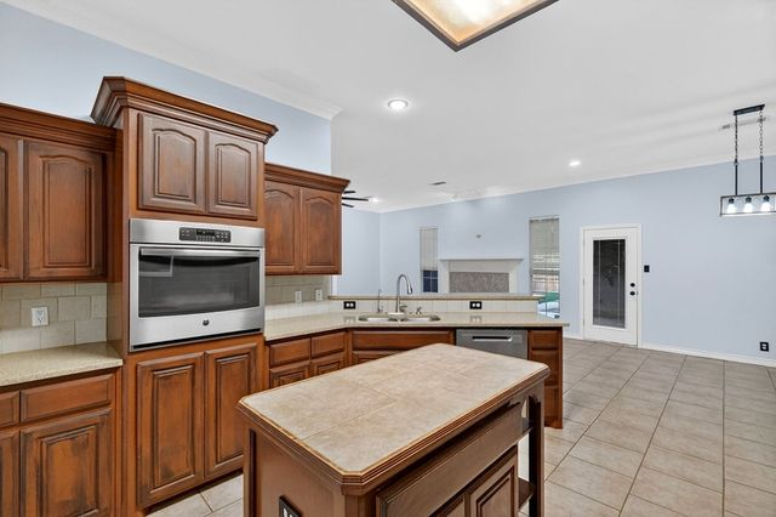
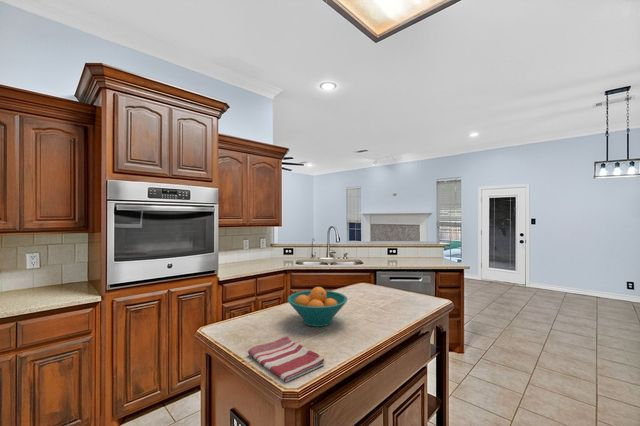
+ fruit bowl [286,286,349,328]
+ dish towel [247,335,325,383]
